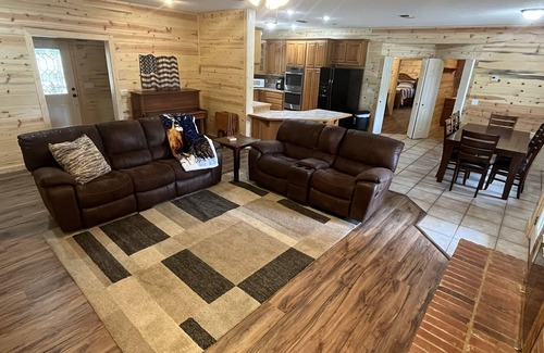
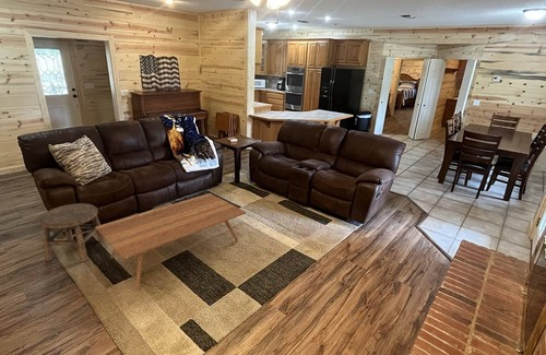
+ coffee table [95,192,248,291]
+ stool [38,202,106,262]
